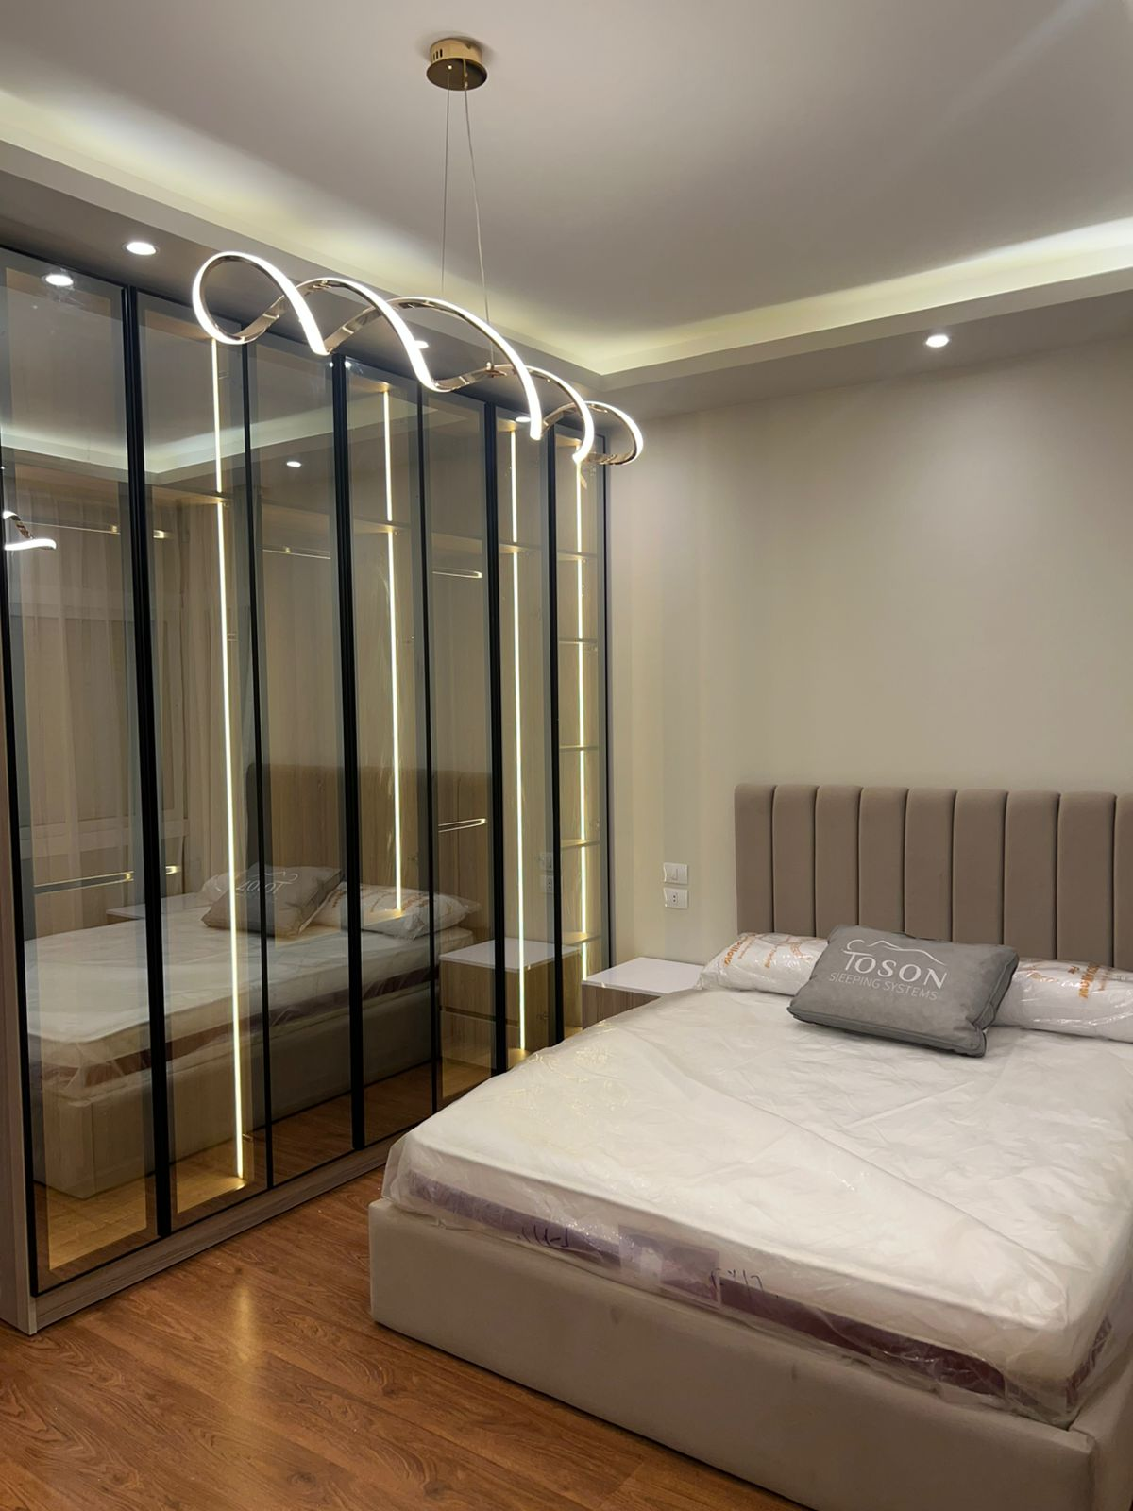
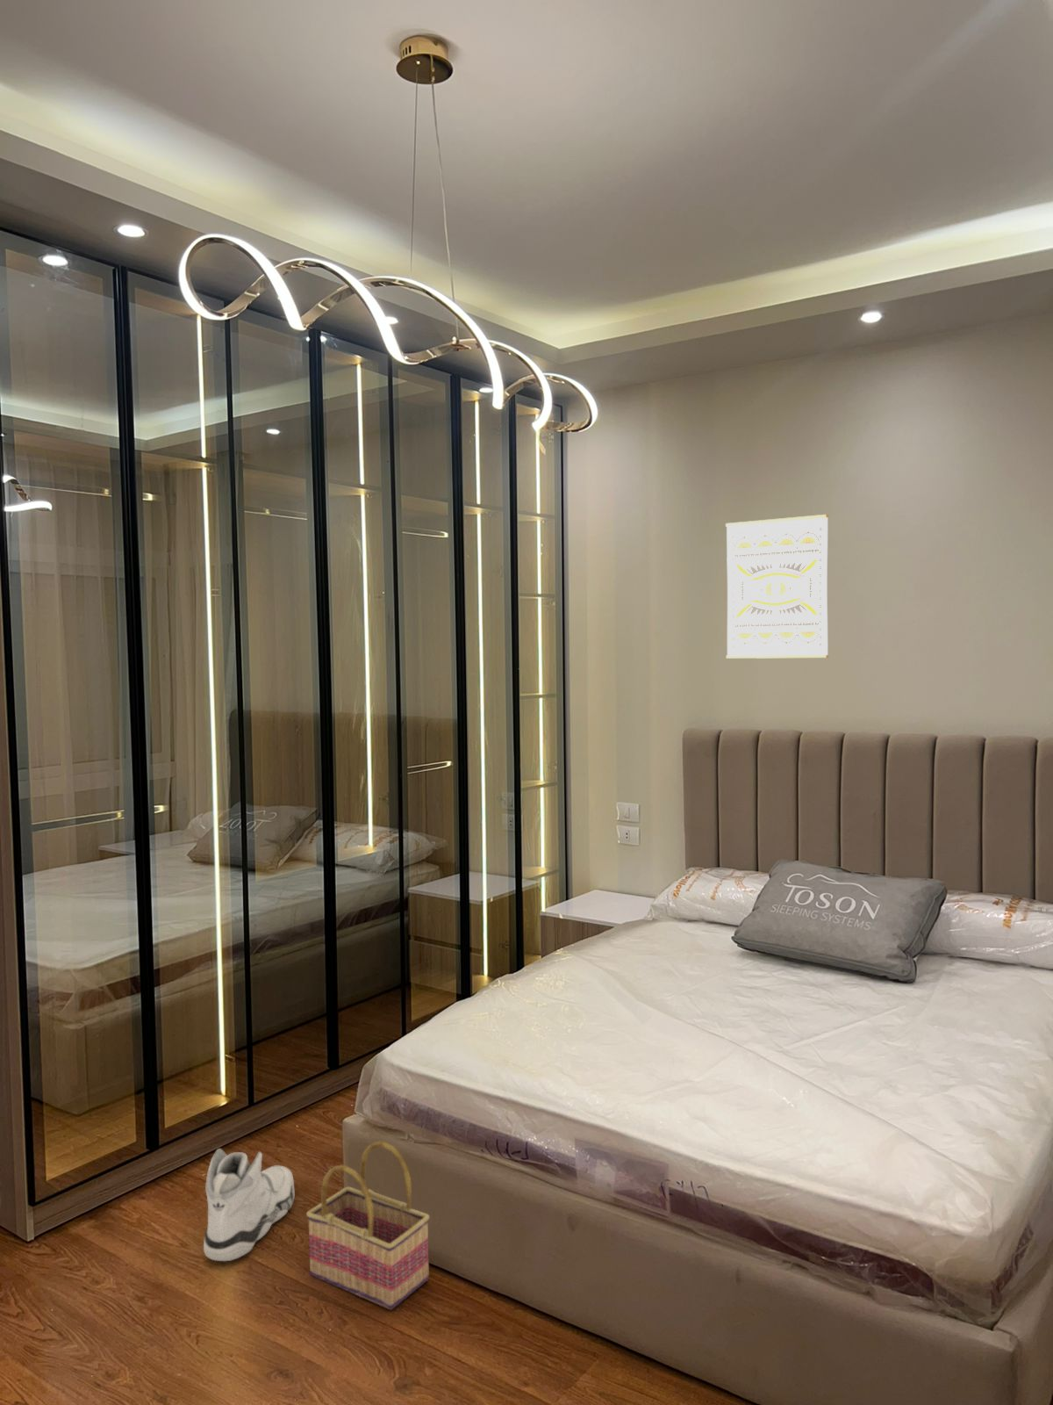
+ wall art [724,513,830,659]
+ sneaker [202,1147,295,1262]
+ basket [305,1139,430,1310]
